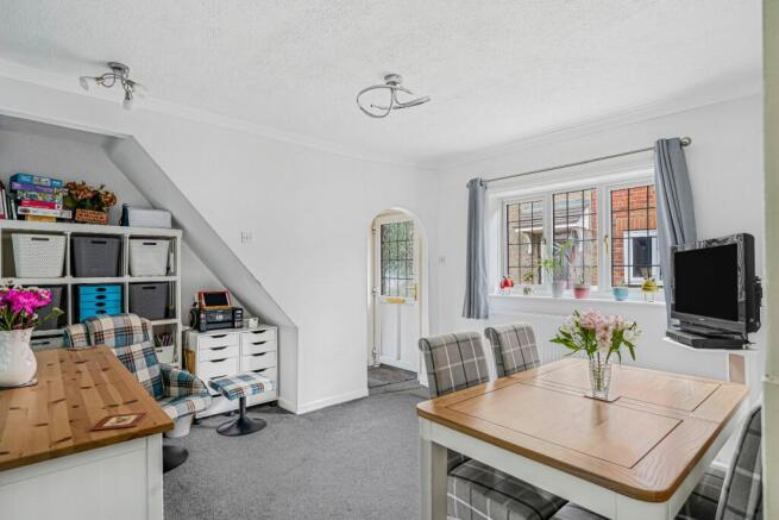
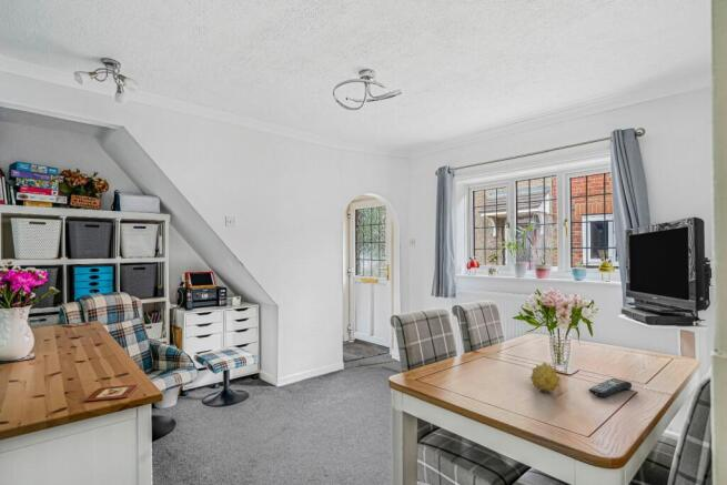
+ fruit [528,362,562,393]
+ remote control [587,377,633,398]
